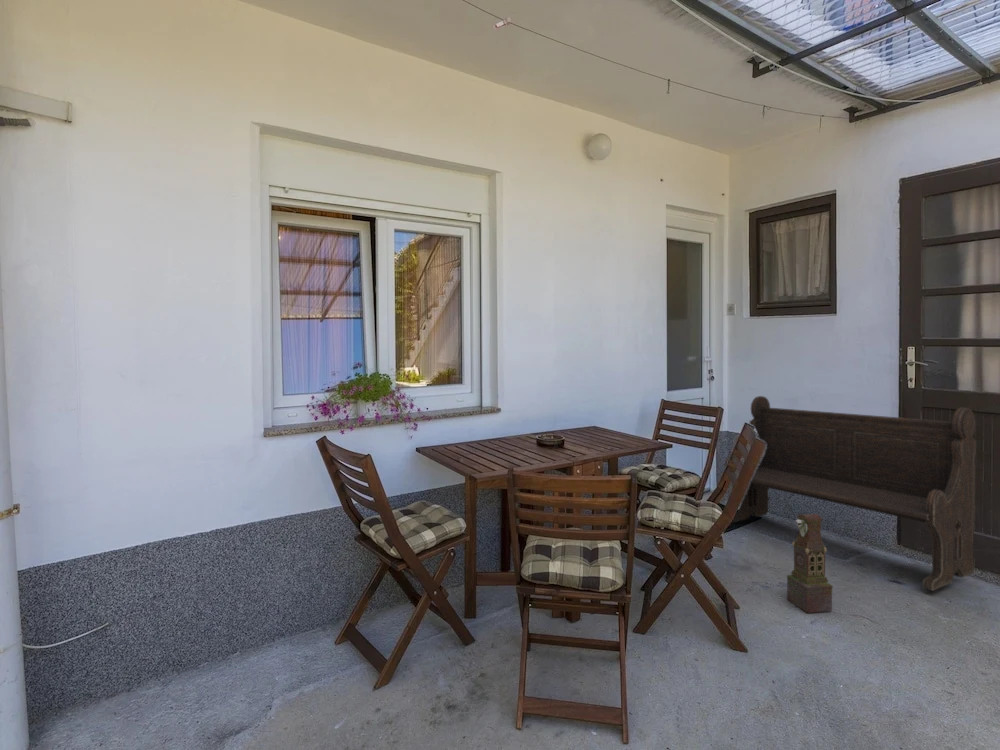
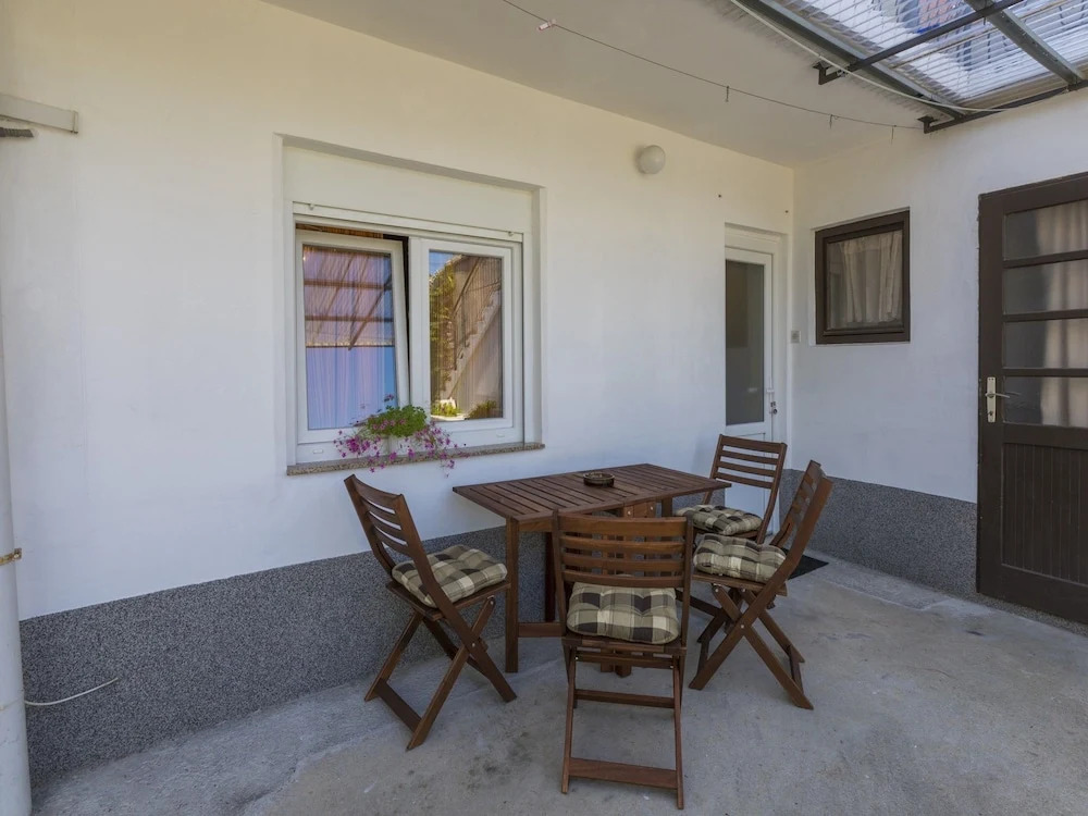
- clock tower [786,513,834,614]
- bench [723,395,977,592]
